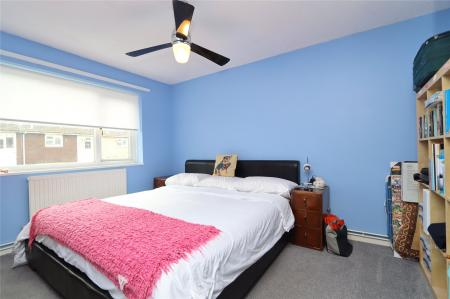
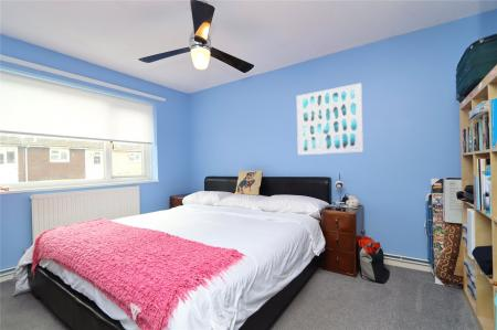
+ wall art [296,82,364,156]
